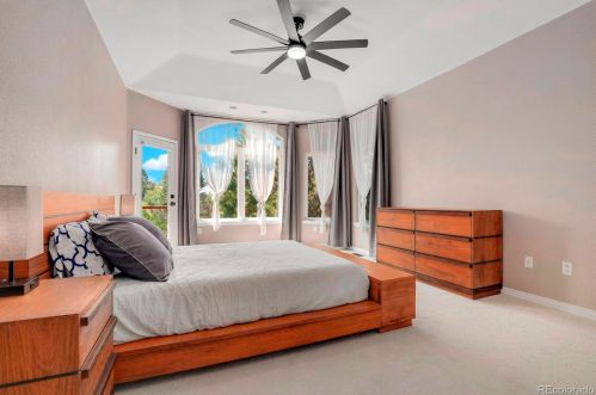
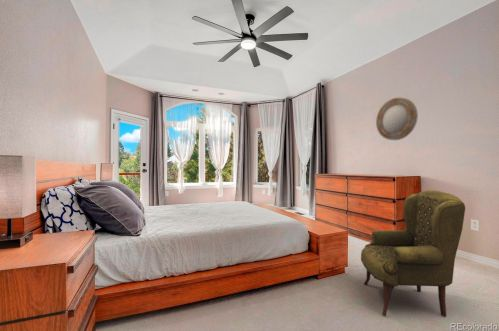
+ home mirror [375,97,419,141]
+ armchair [360,189,466,318]
